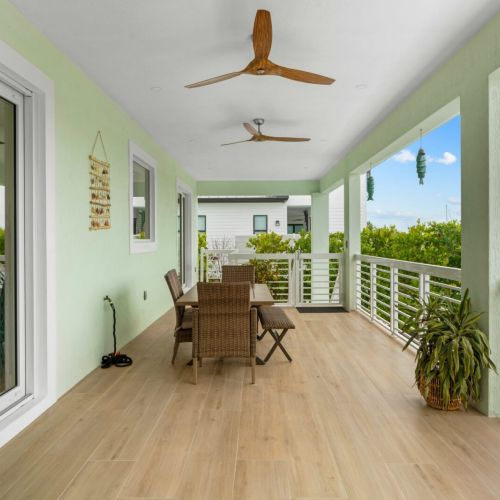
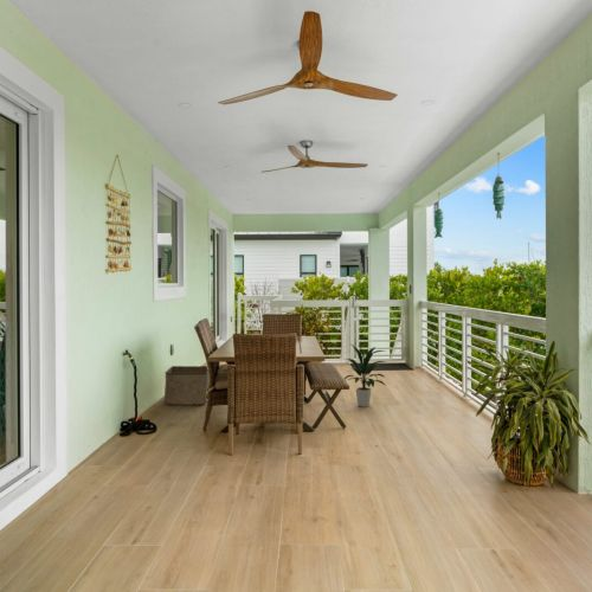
+ indoor plant [343,342,387,408]
+ storage bin [163,365,210,406]
